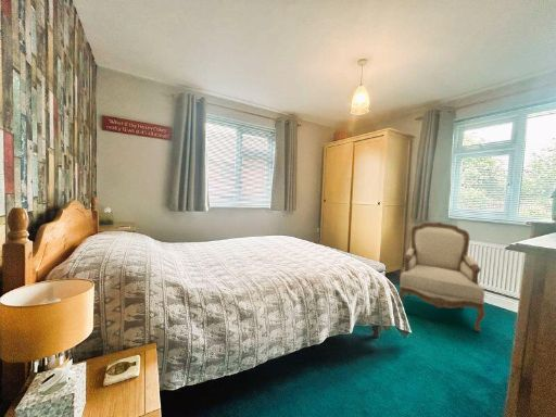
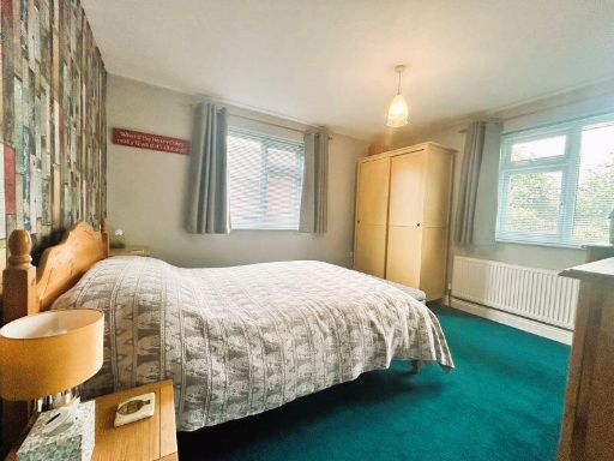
- armchair [397,222,486,332]
